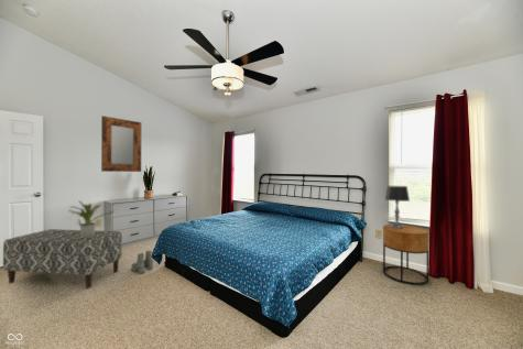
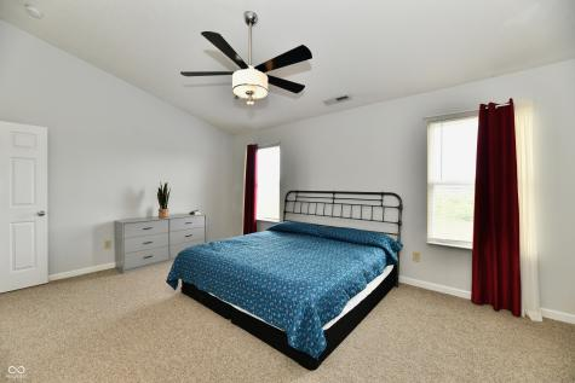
- boots [130,250,154,274]
- home mirror [100,114,142,173]
- side table [382,223,429,286]
- bench [2,228,123,290]
- potted plant [67,199,115,239]
- table lamp [384,185,411,229]
